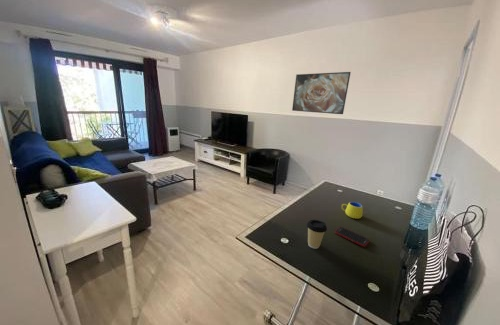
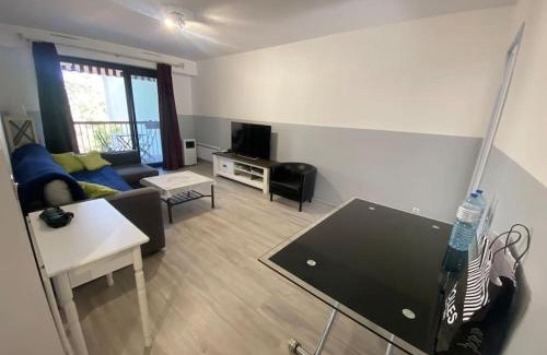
- coffee cup [306,219,328,250]
- cell phone [334,226,370,248]
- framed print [291,71,352,115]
- mug [341,201,364,220]
